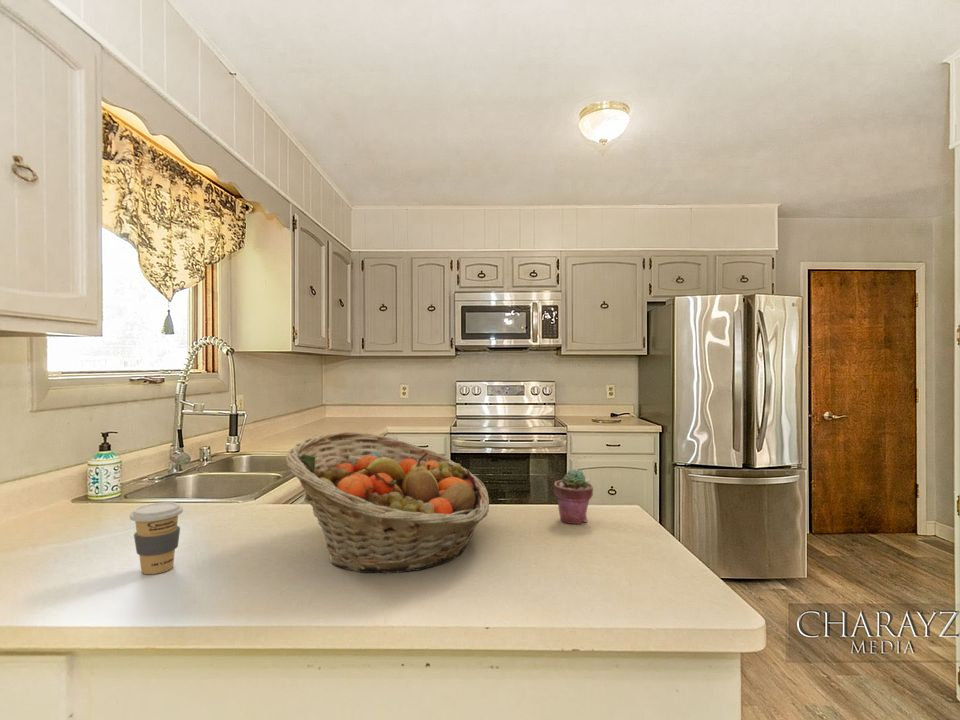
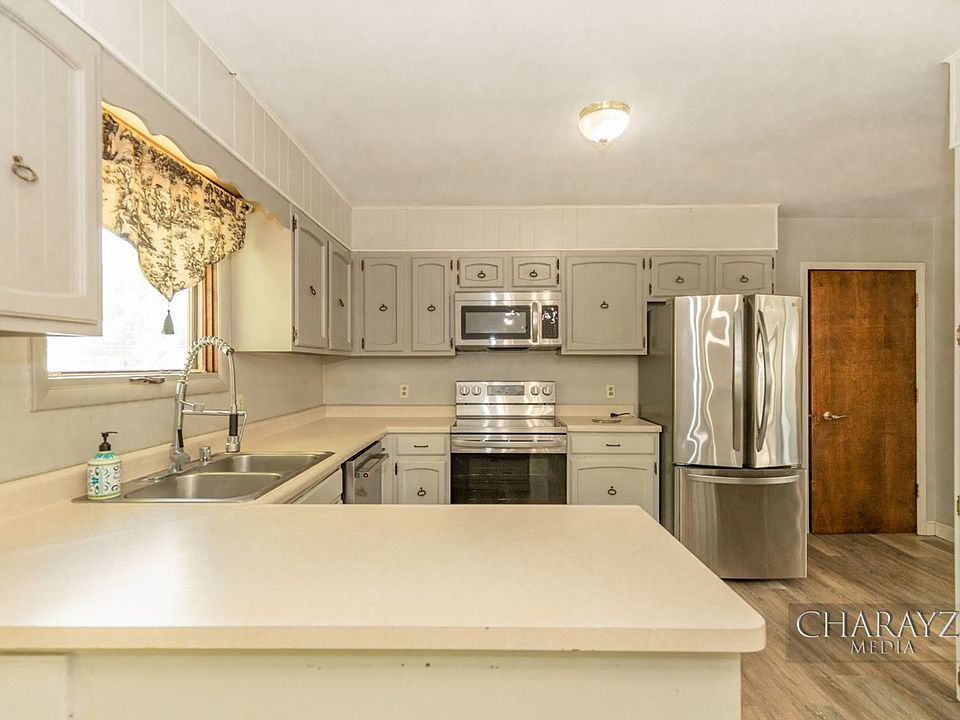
- coffee cup [129,501,184,575]
- fruit basket [285,431,491,574]
- potted succulent [553,468,594,525]
